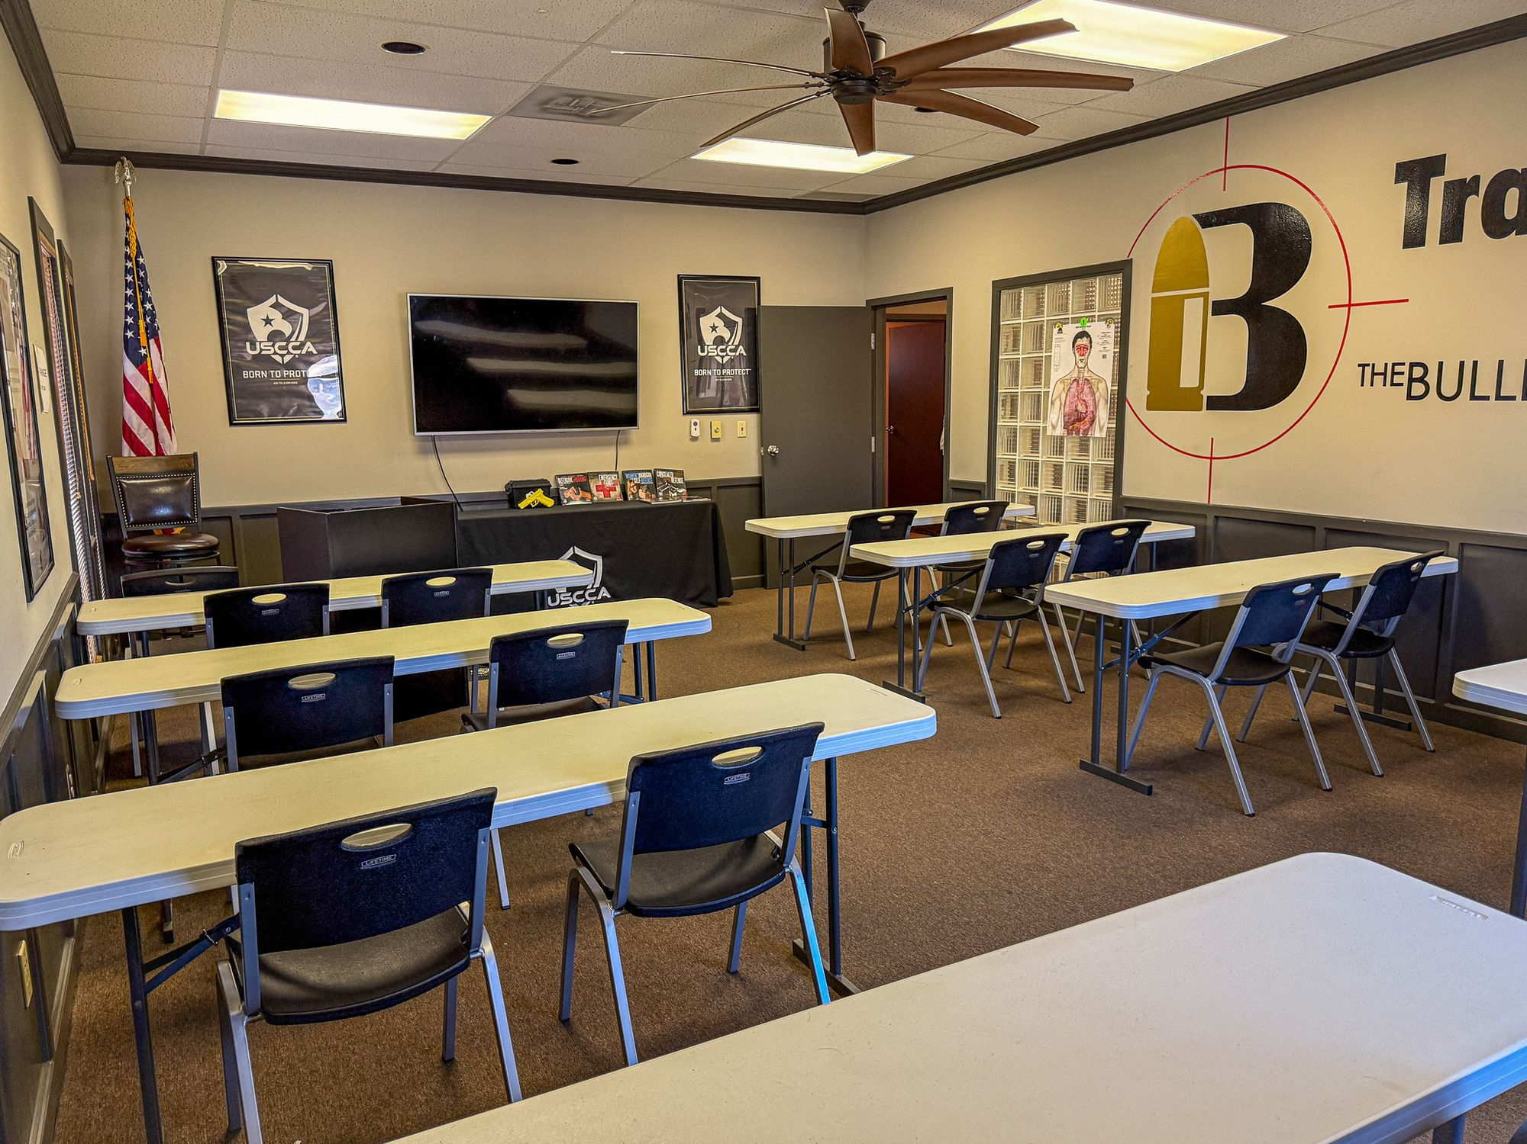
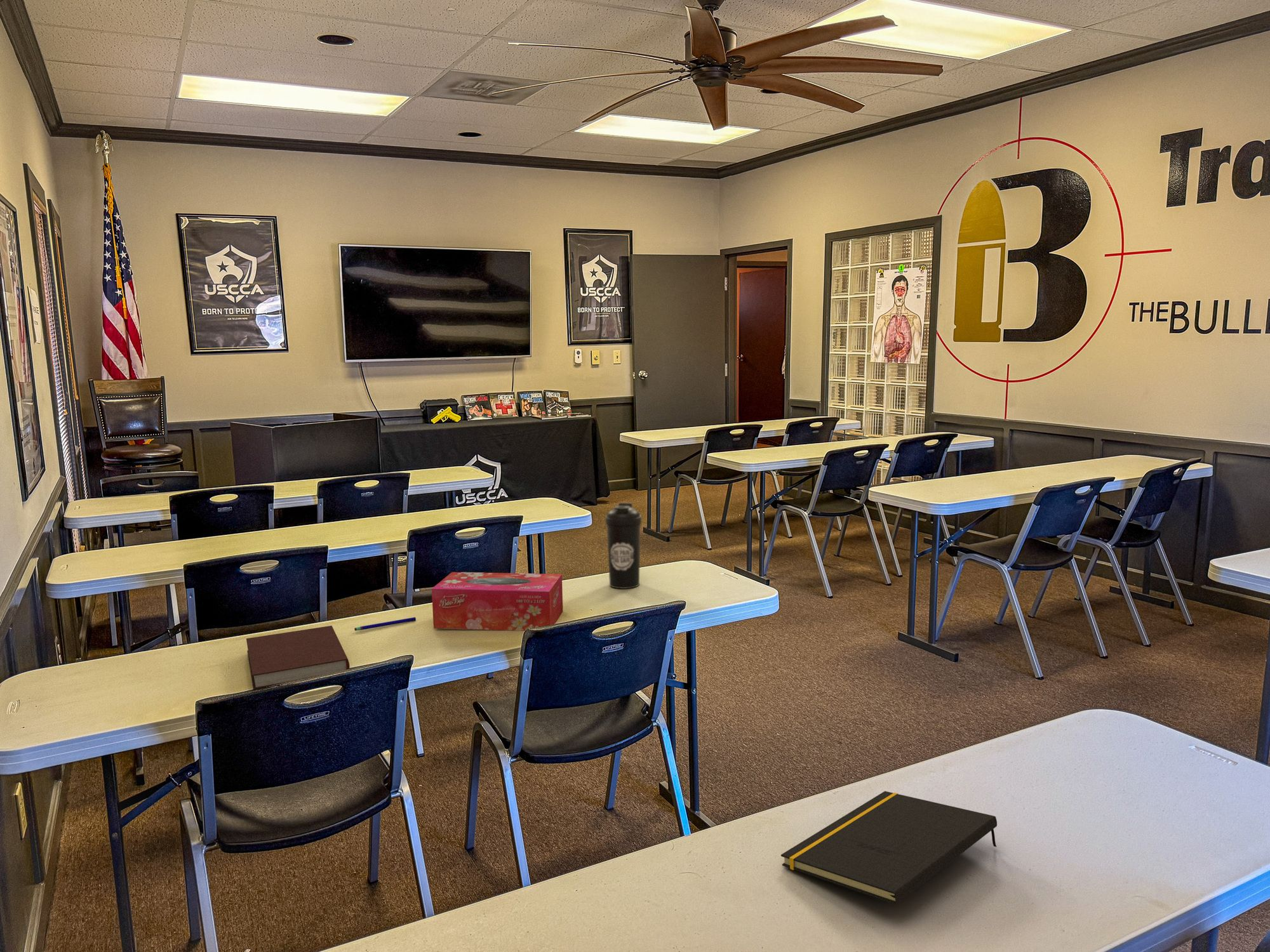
+ water bottle [605,502,643,590]
+ tissue box [431,571,563,631]
+ pen [354,617,417,631]
+ notebook [246,625,350,690]
+ notepad [780,791,998,905]
